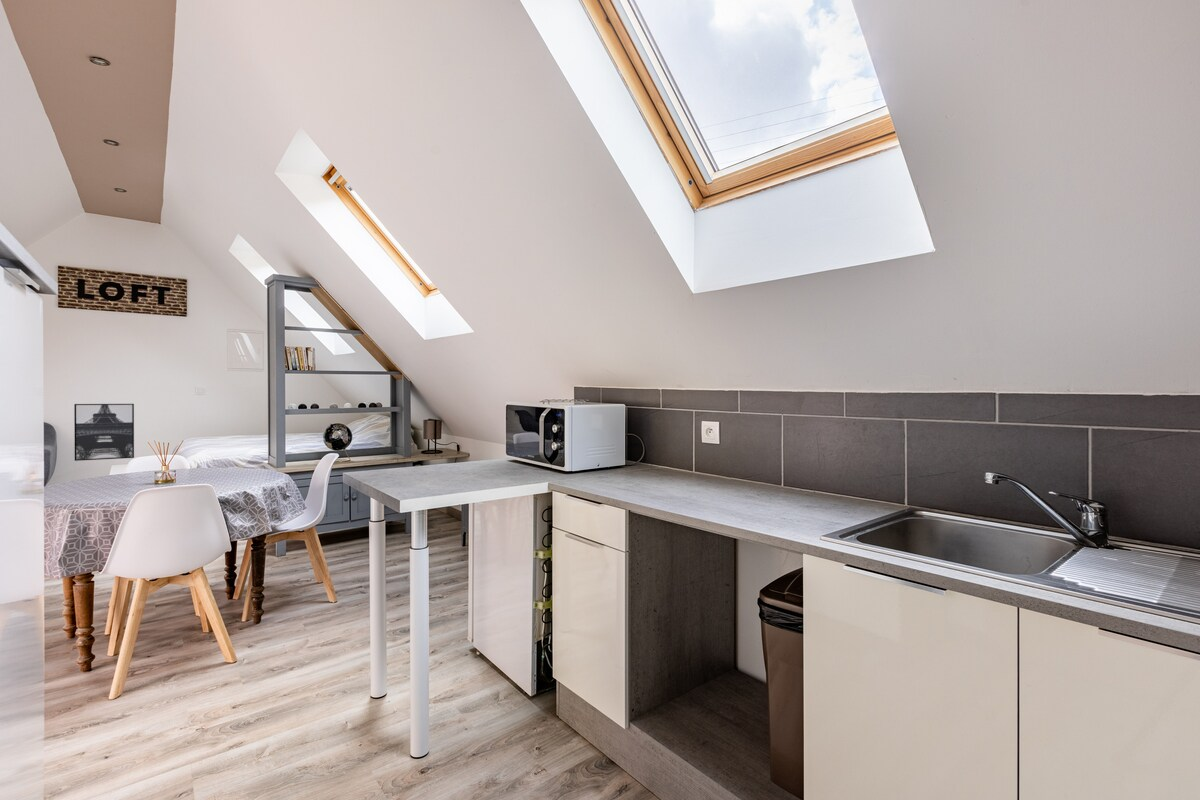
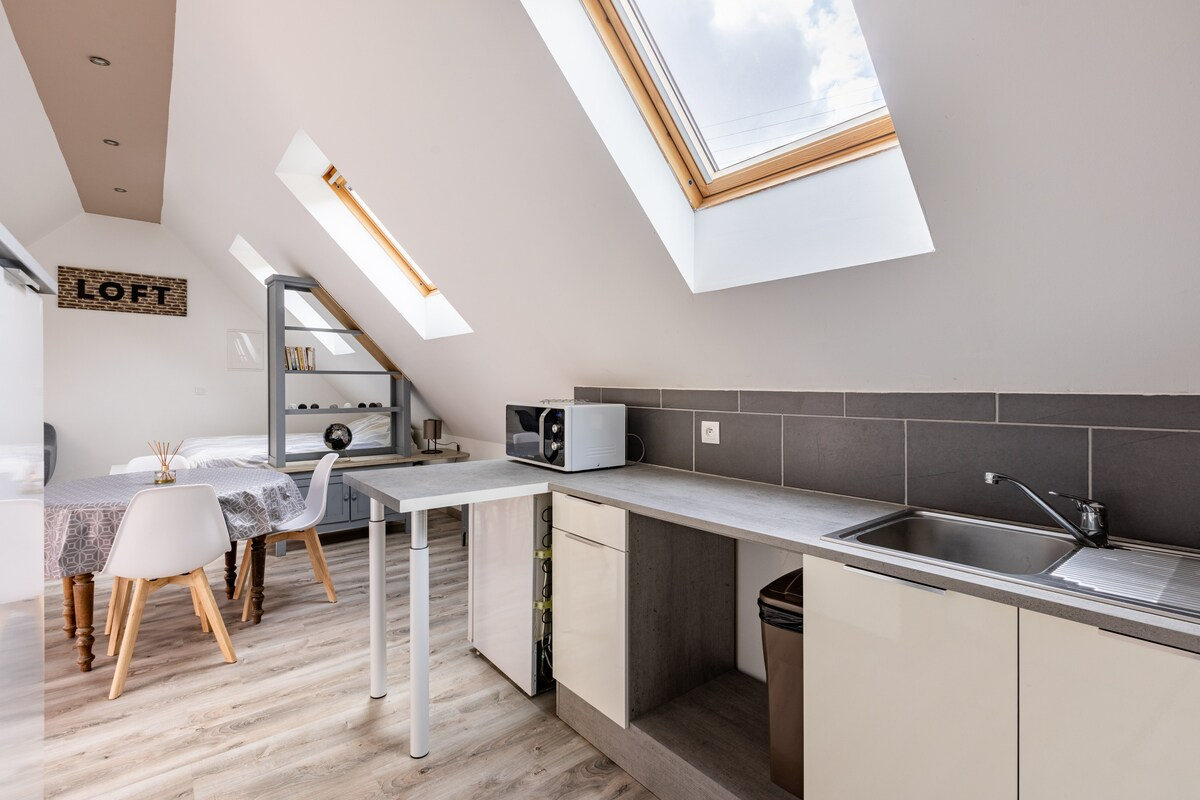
- wall art [73,403,135,462]
